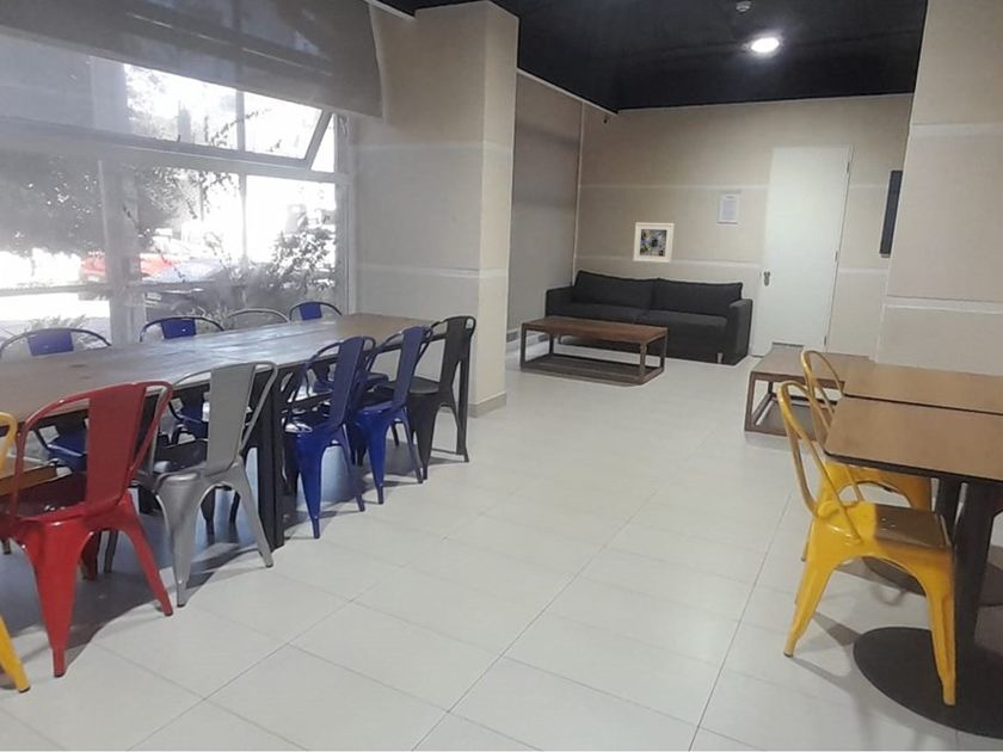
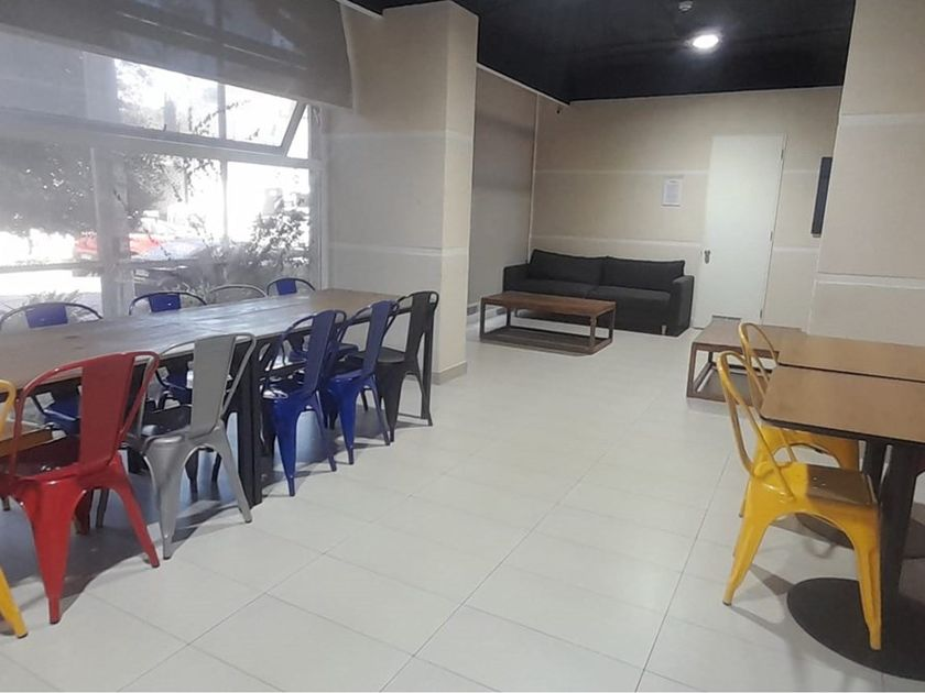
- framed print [632,222,676,264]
